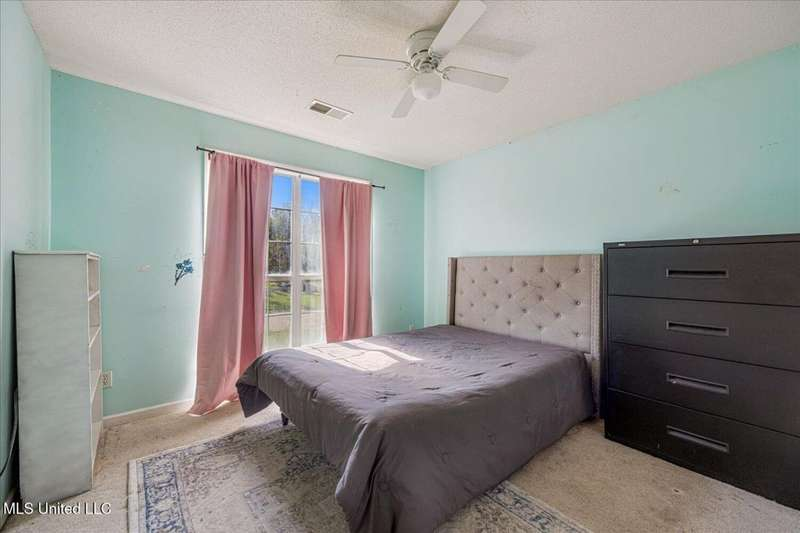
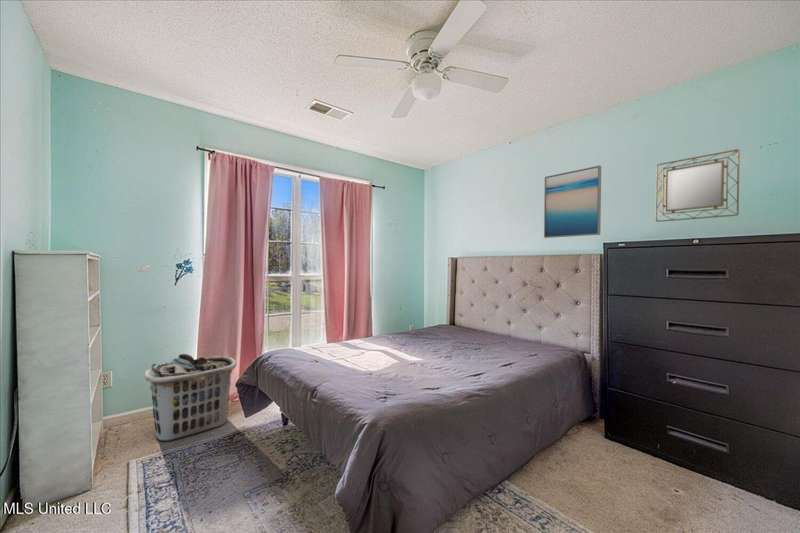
+ home mirror [655,148,741,223]
+ clothes hamper [144,353,238,442]
+ wall art [543,165,602,239]
